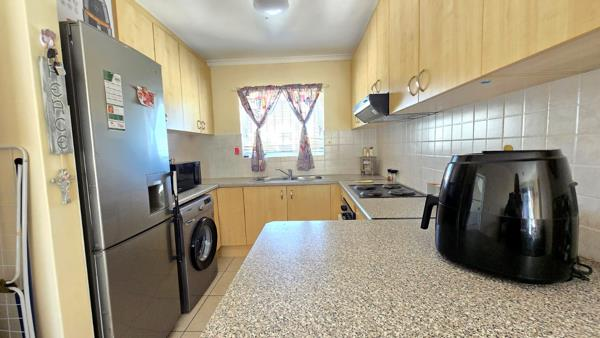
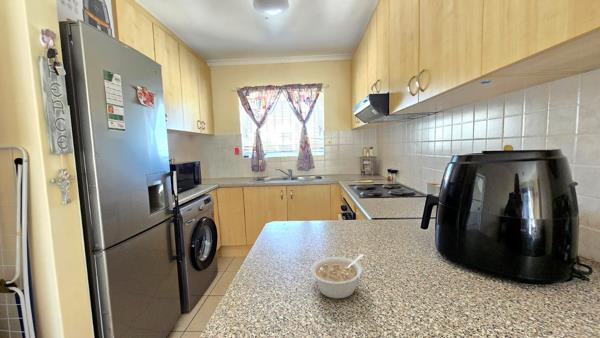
+ legume [310,253,365,300]
